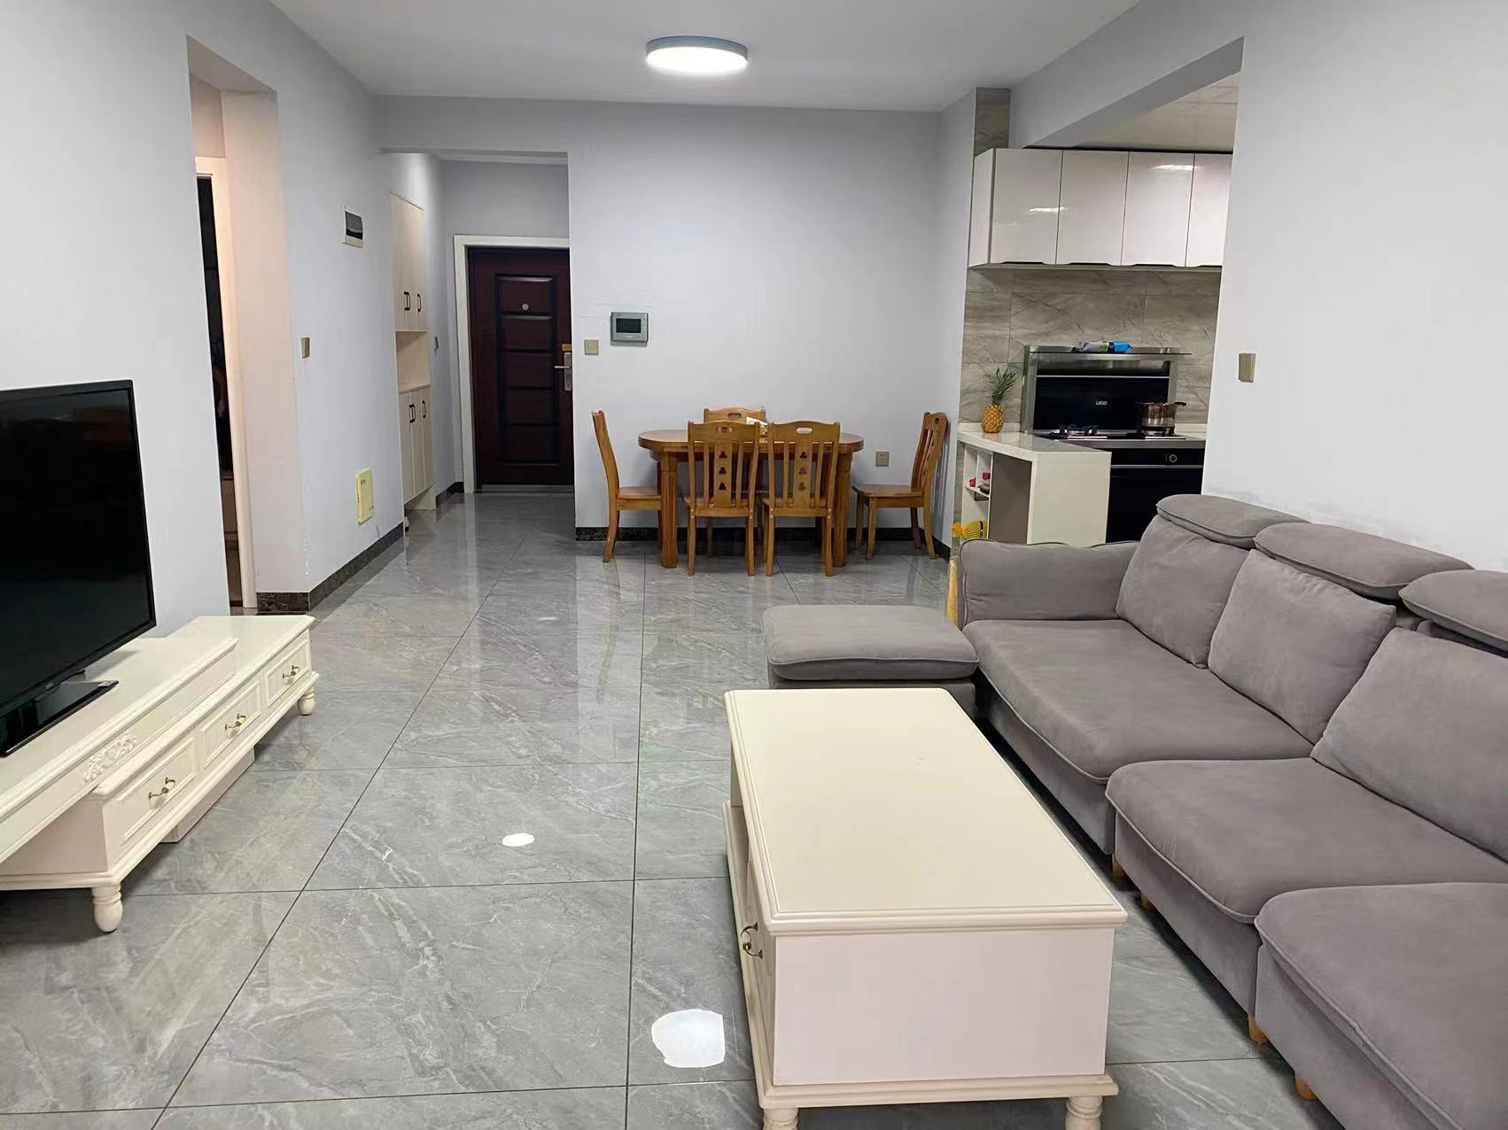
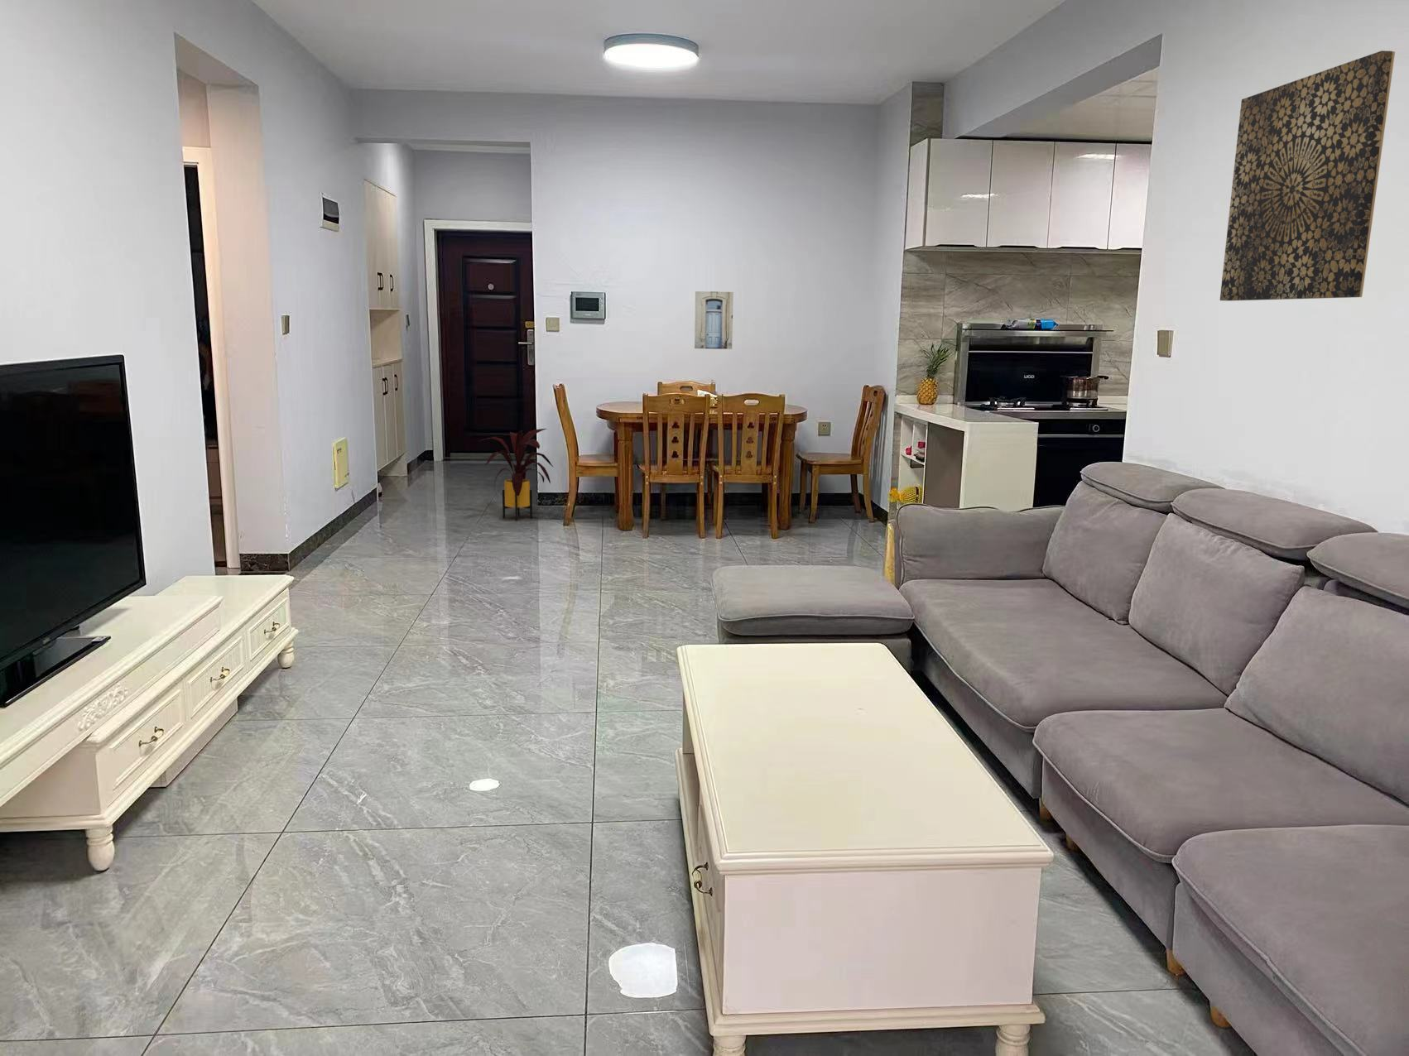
+ house plant [478,428,554,521]
+ wall art [693,291,734,351]
+ wall art [1218,50,1396,302]
